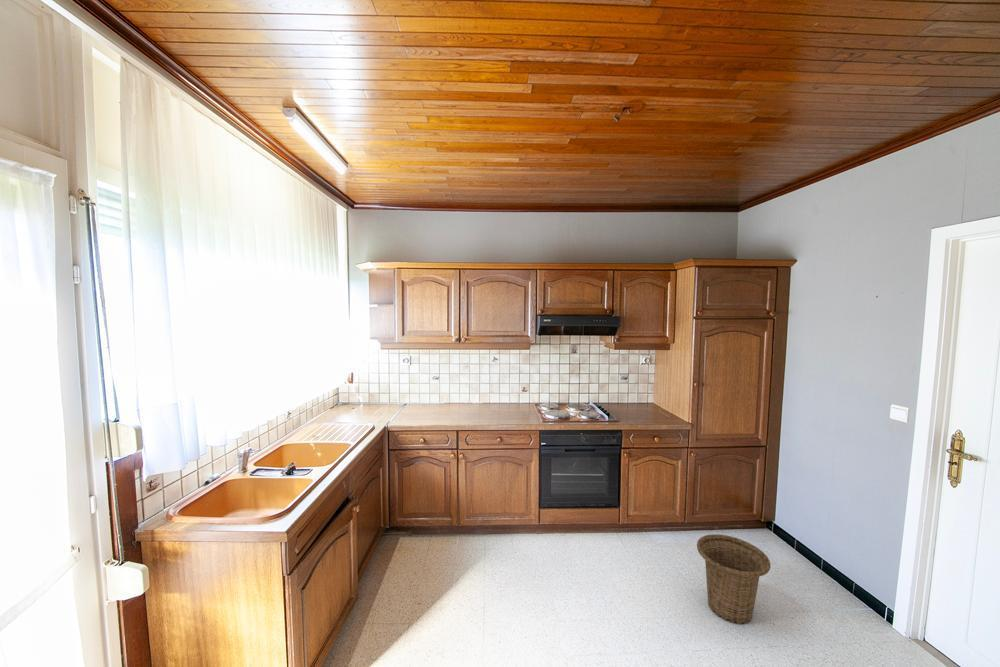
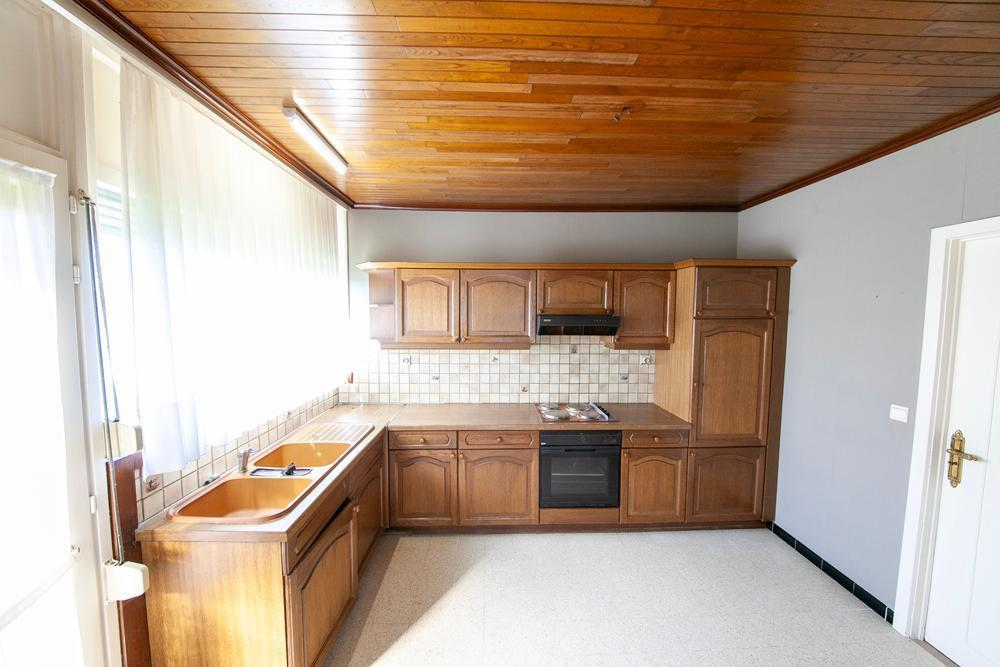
- basket [696,533,772,625]
